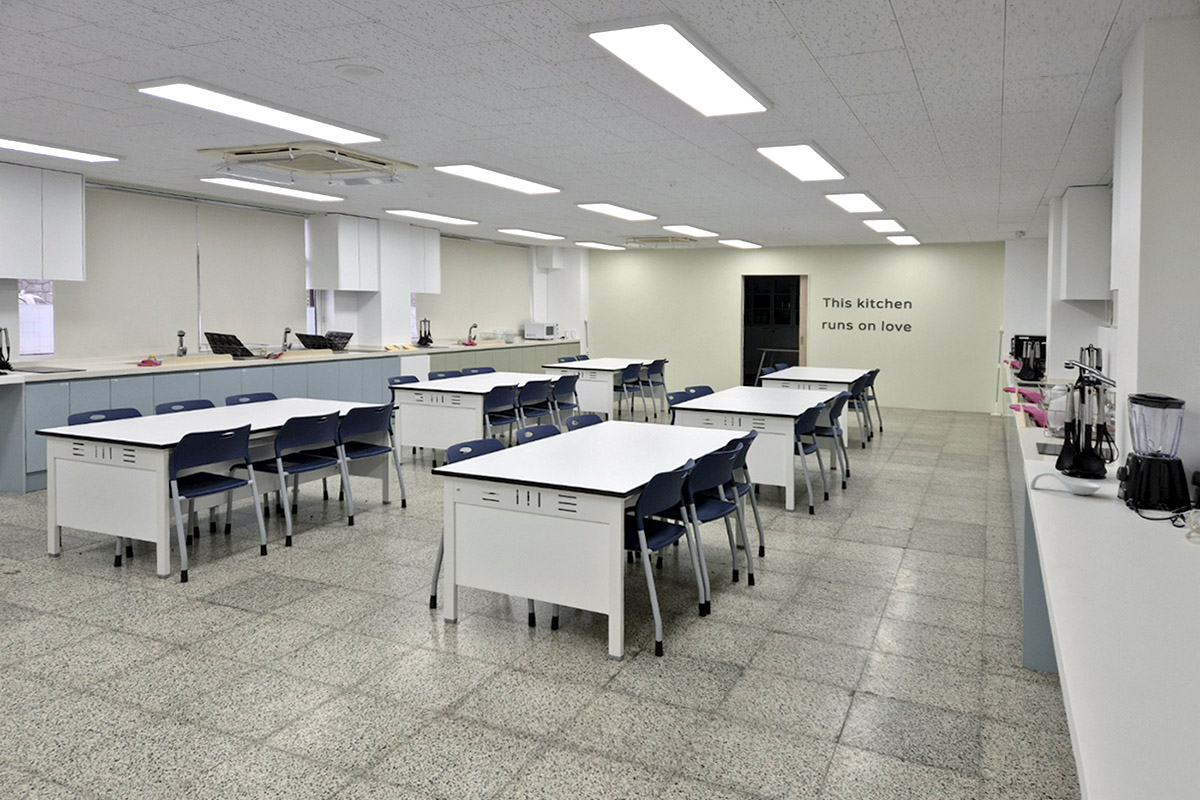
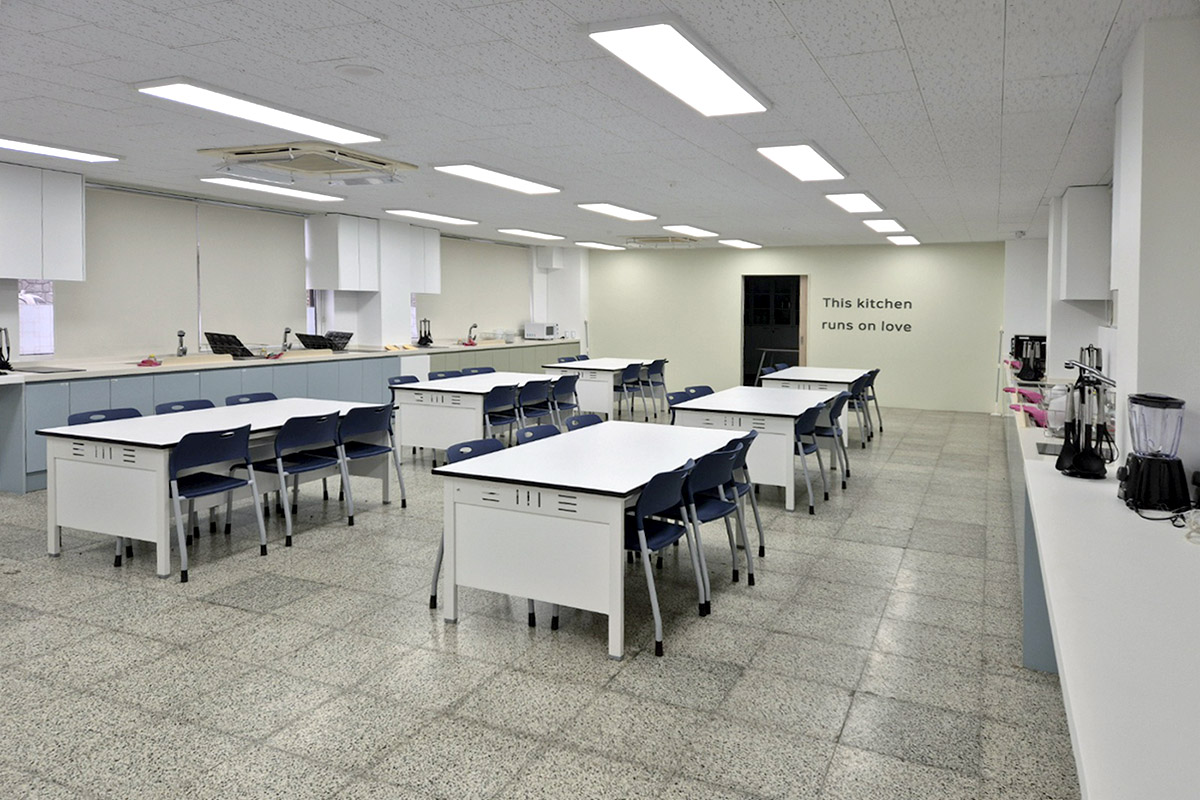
- spoon rest [1029,471,1101,496]
